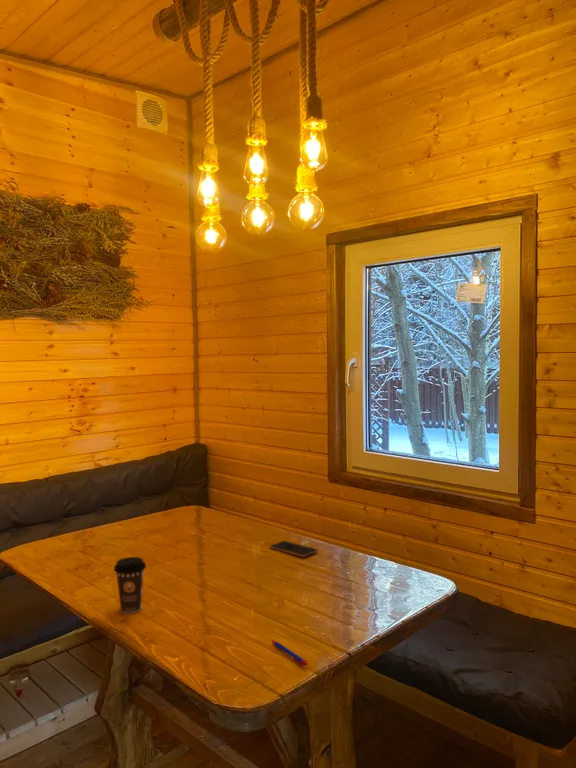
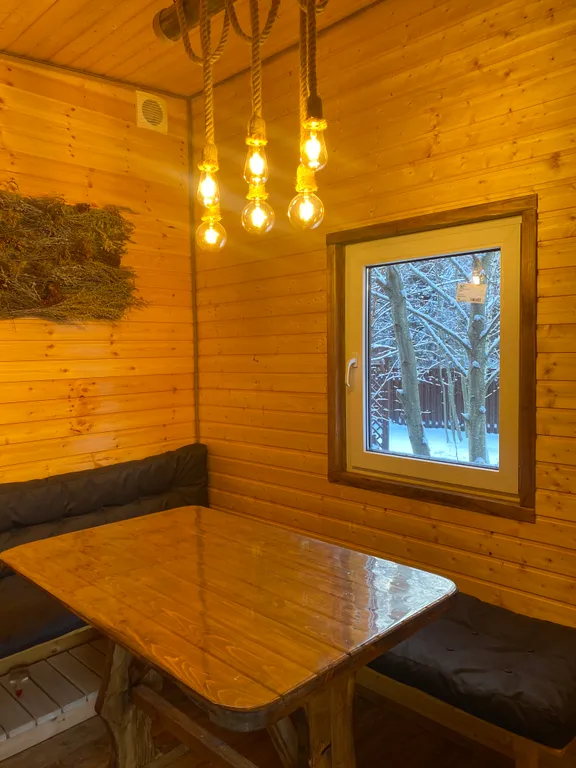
- coffee cup [113,556,147,614]
- pen [270,639,309,667]
- smartphone [268,540,319,558]
